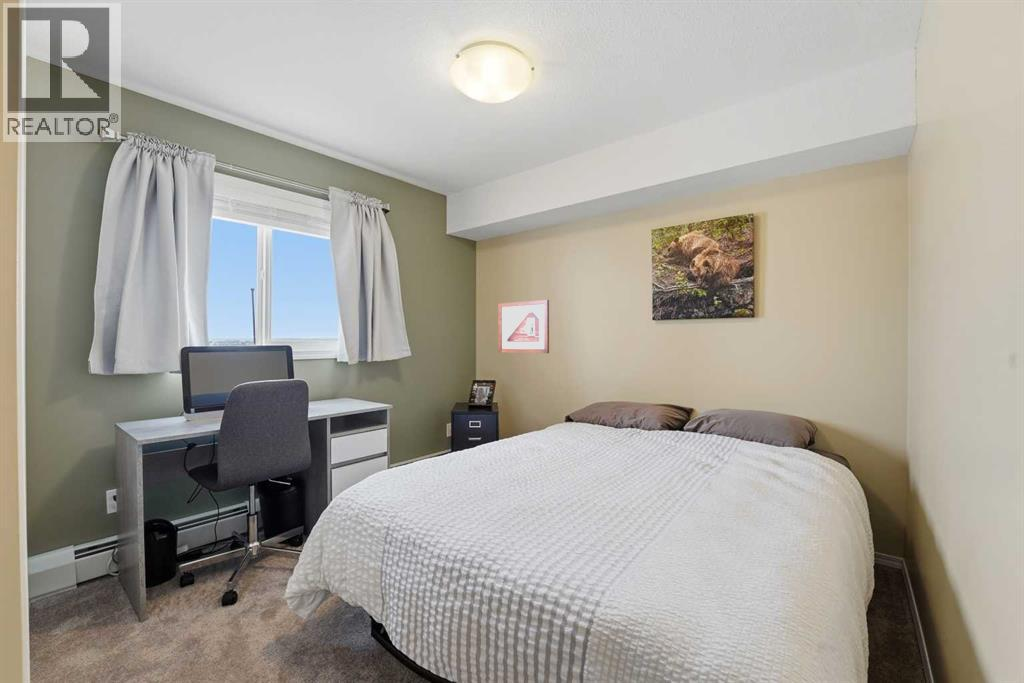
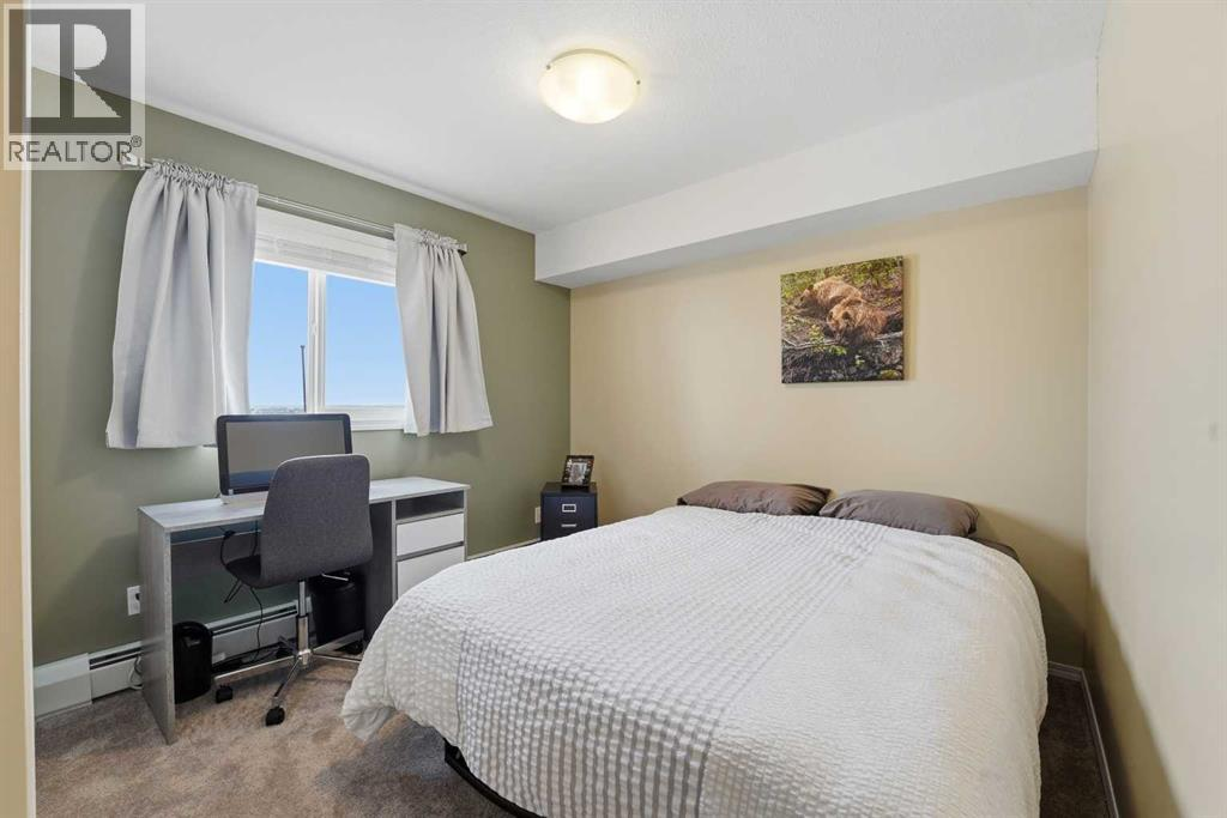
- picture frame [497,299,550,354]
